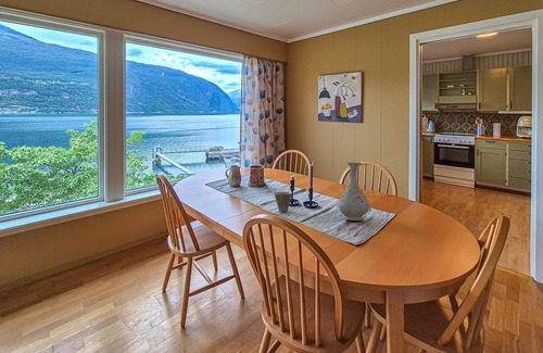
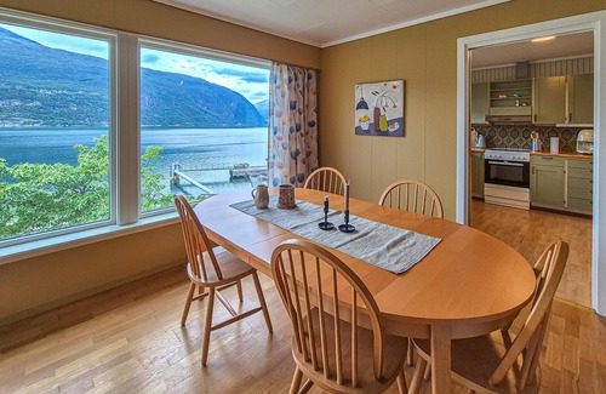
- cup [273,190,293,213]
- vase [337,162,370,222]
